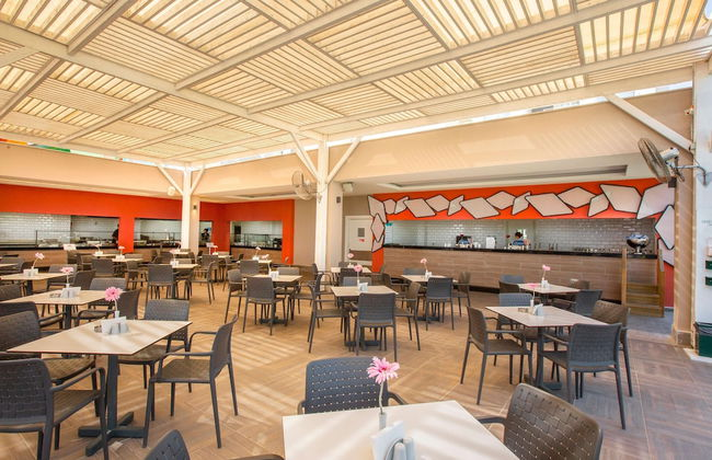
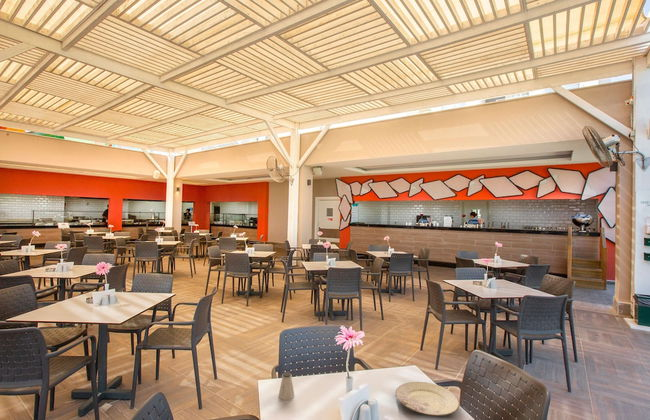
+ plate [394,381,460,417]
+ saltshaker [278,371,296,401]
